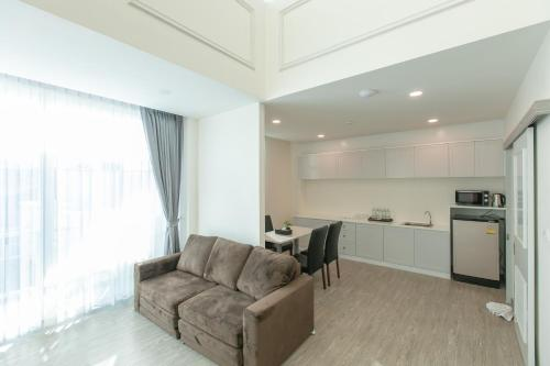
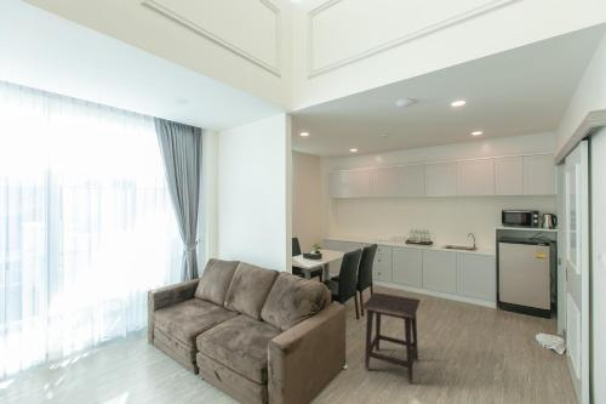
+ side table [360,291,422,385]
